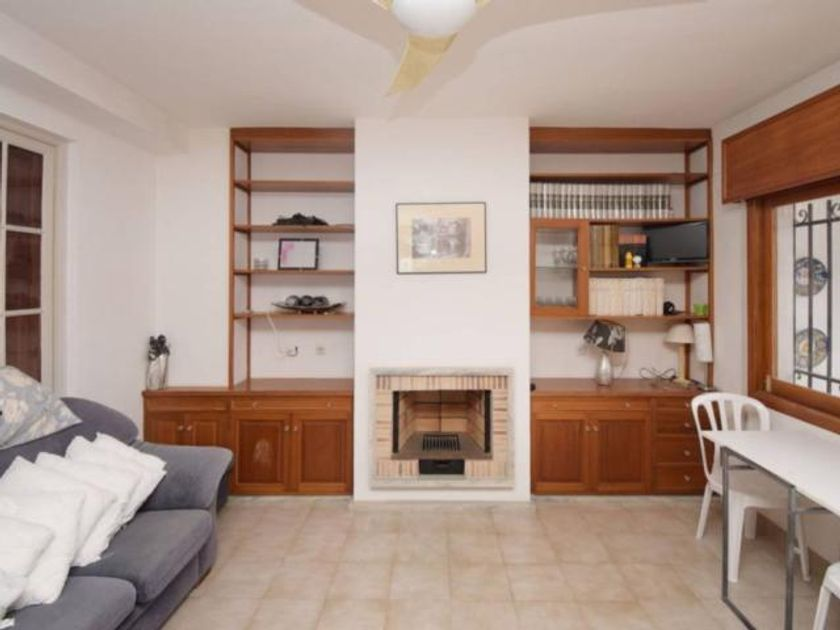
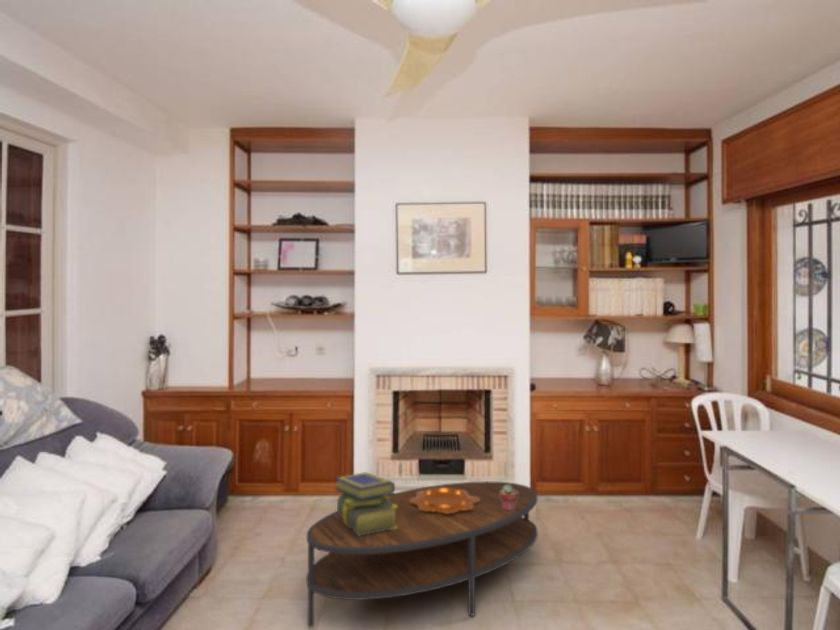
+ coffee table [305,480,539,629]
+ stack of books [334,471,397,536]
+ decorative bowl [410,488,480,513]
+ potted succulent [500,485,518,511]
